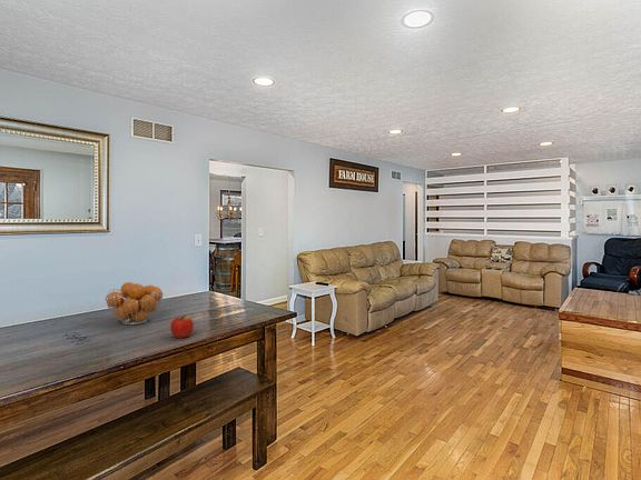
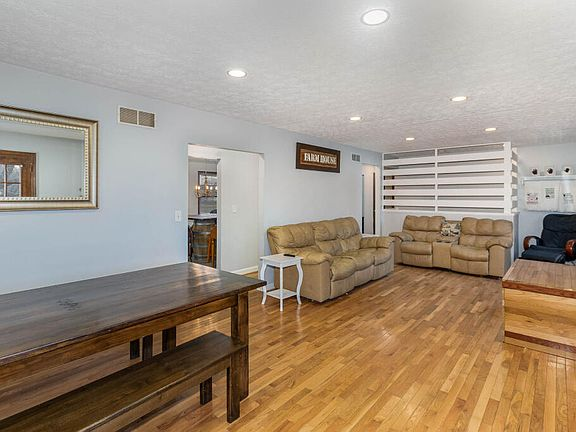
- apple [169,314,195,339]
- fruit basket [103,281,165,326]
